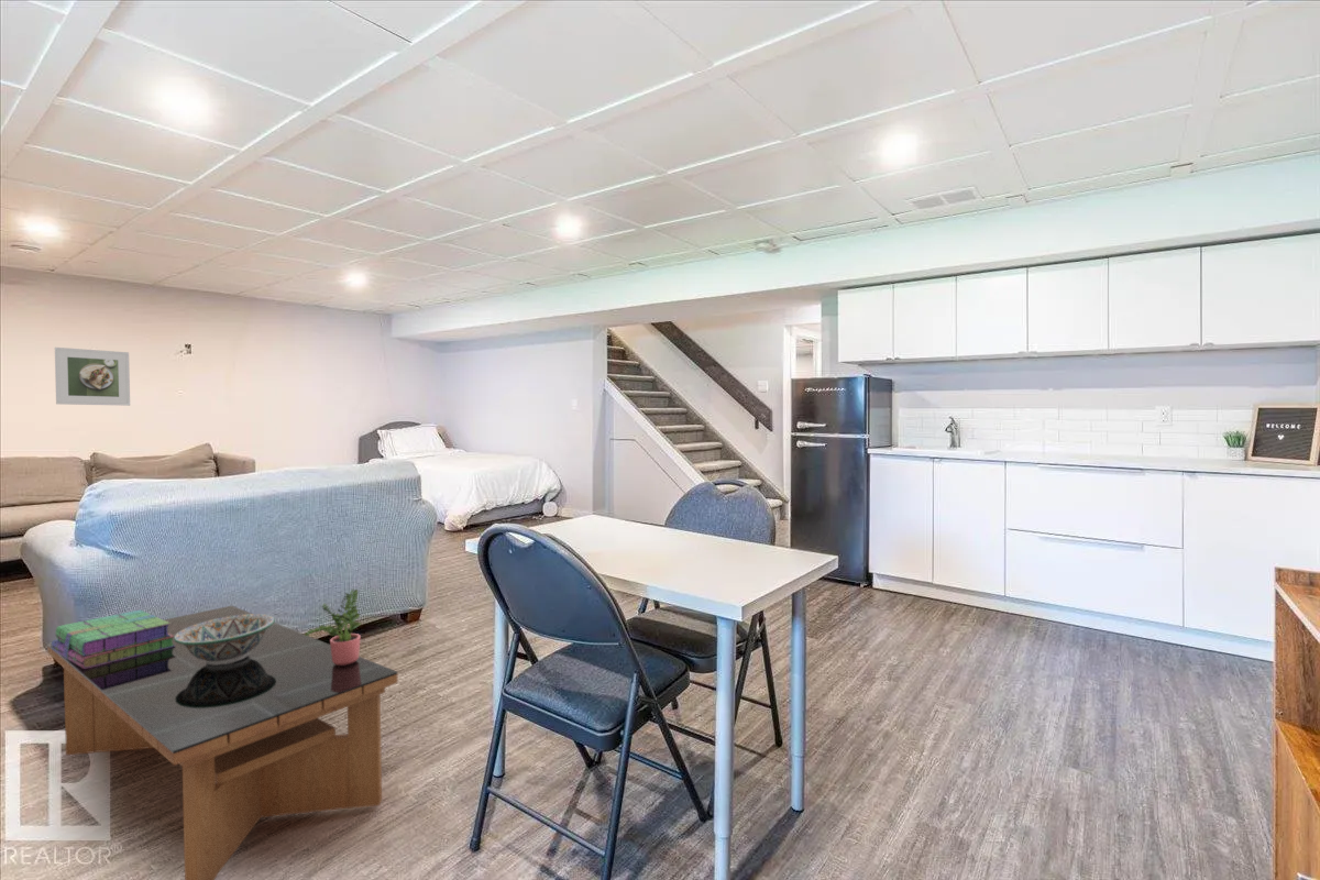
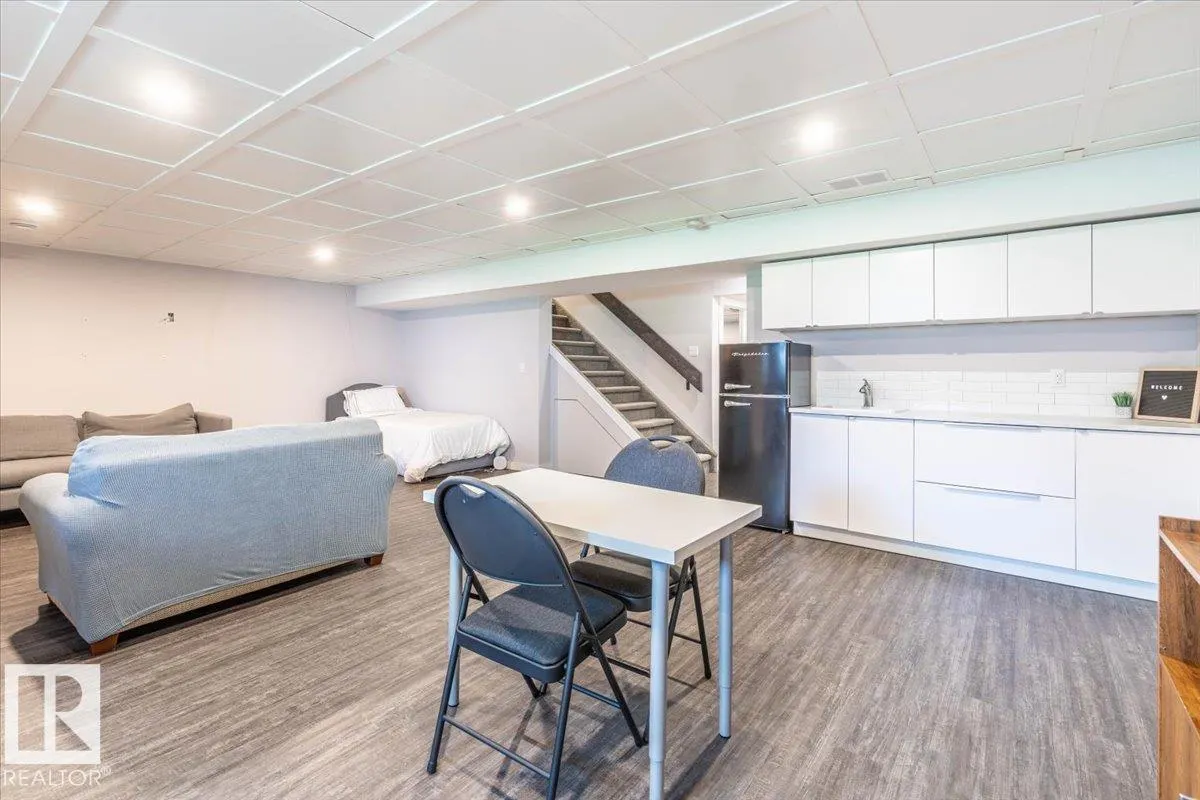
- decorative bowl [174,613,276,666]
- coffee table [46,605,399,880]
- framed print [54,346,131,407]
- potted plant [304,587,362,666]
- stack of books [51,609,175,669]
